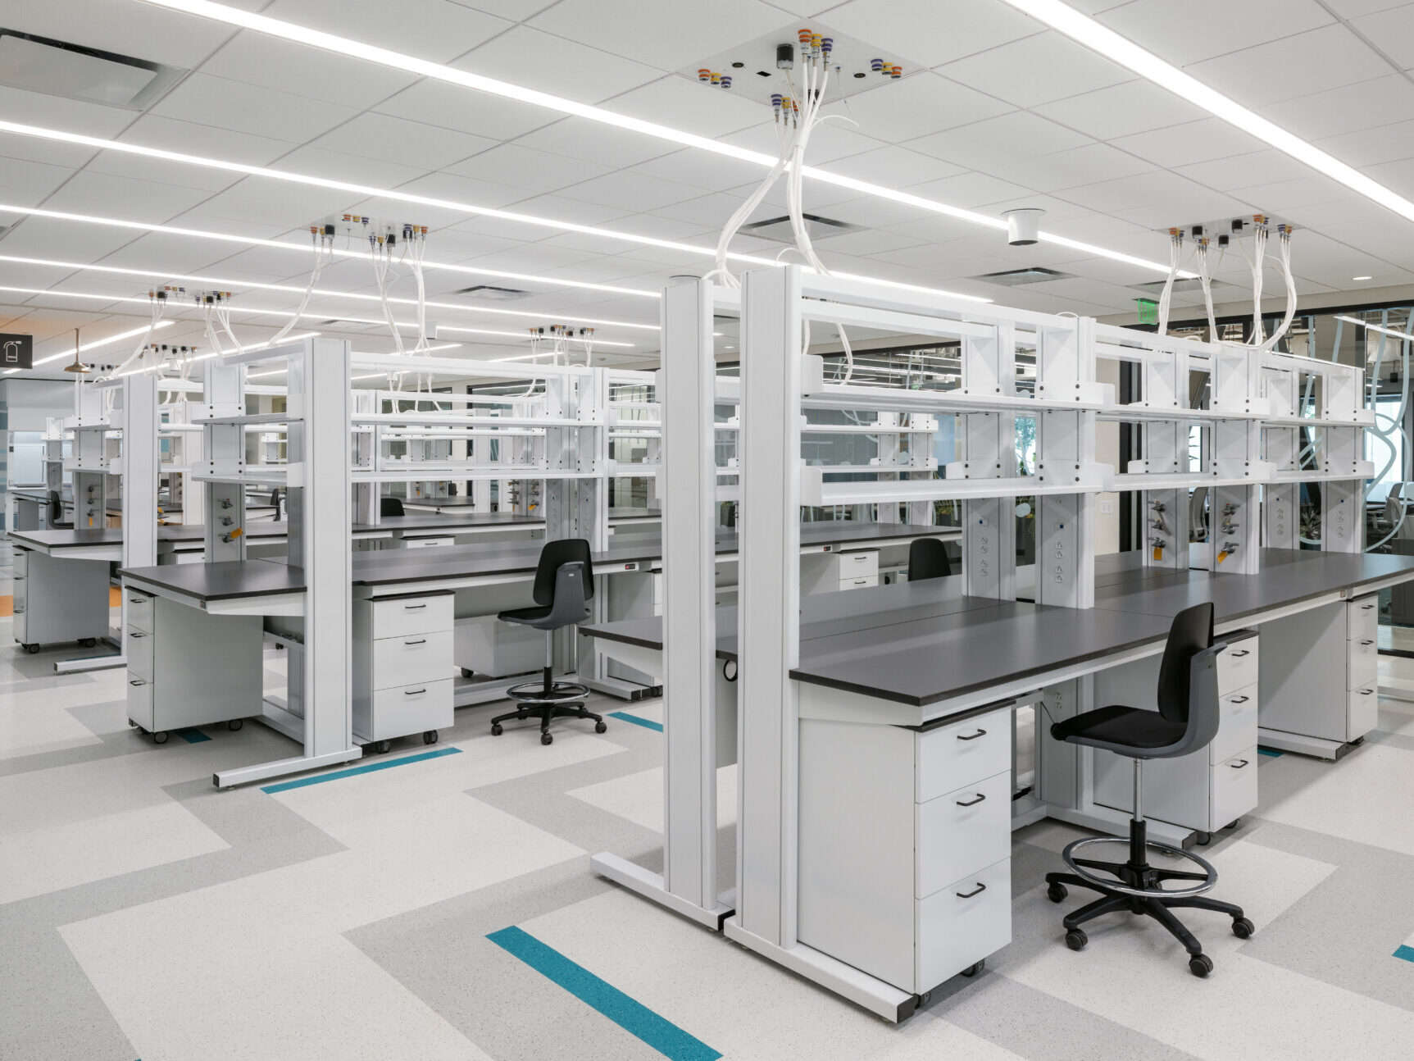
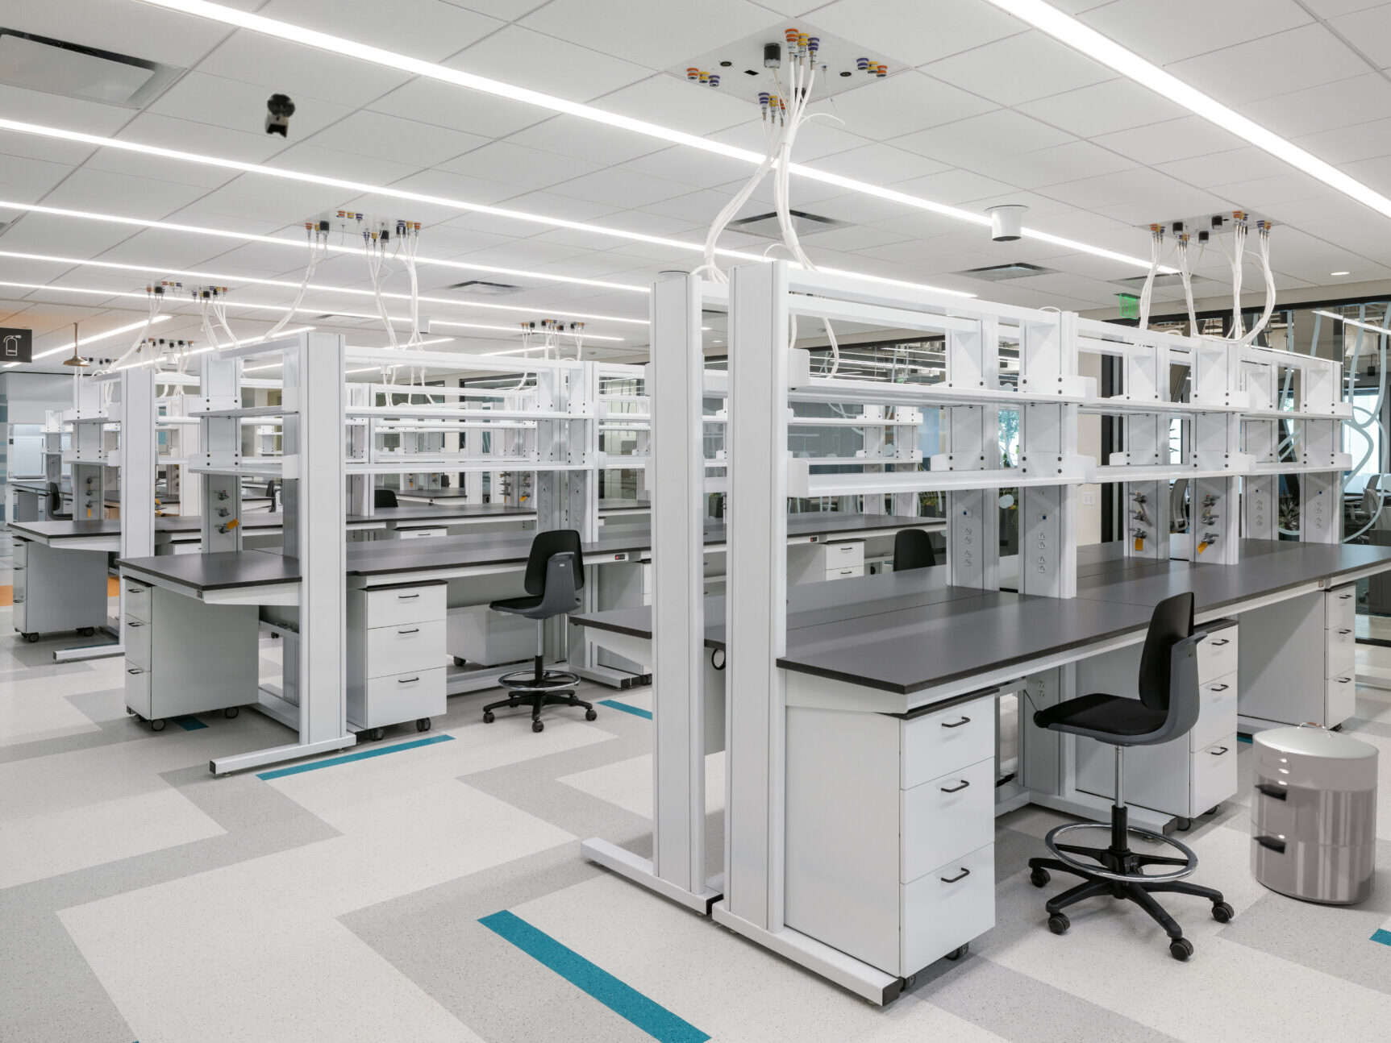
+ security camera [264,92,297,139]
+ waste bin [1250,721,1380,905]
